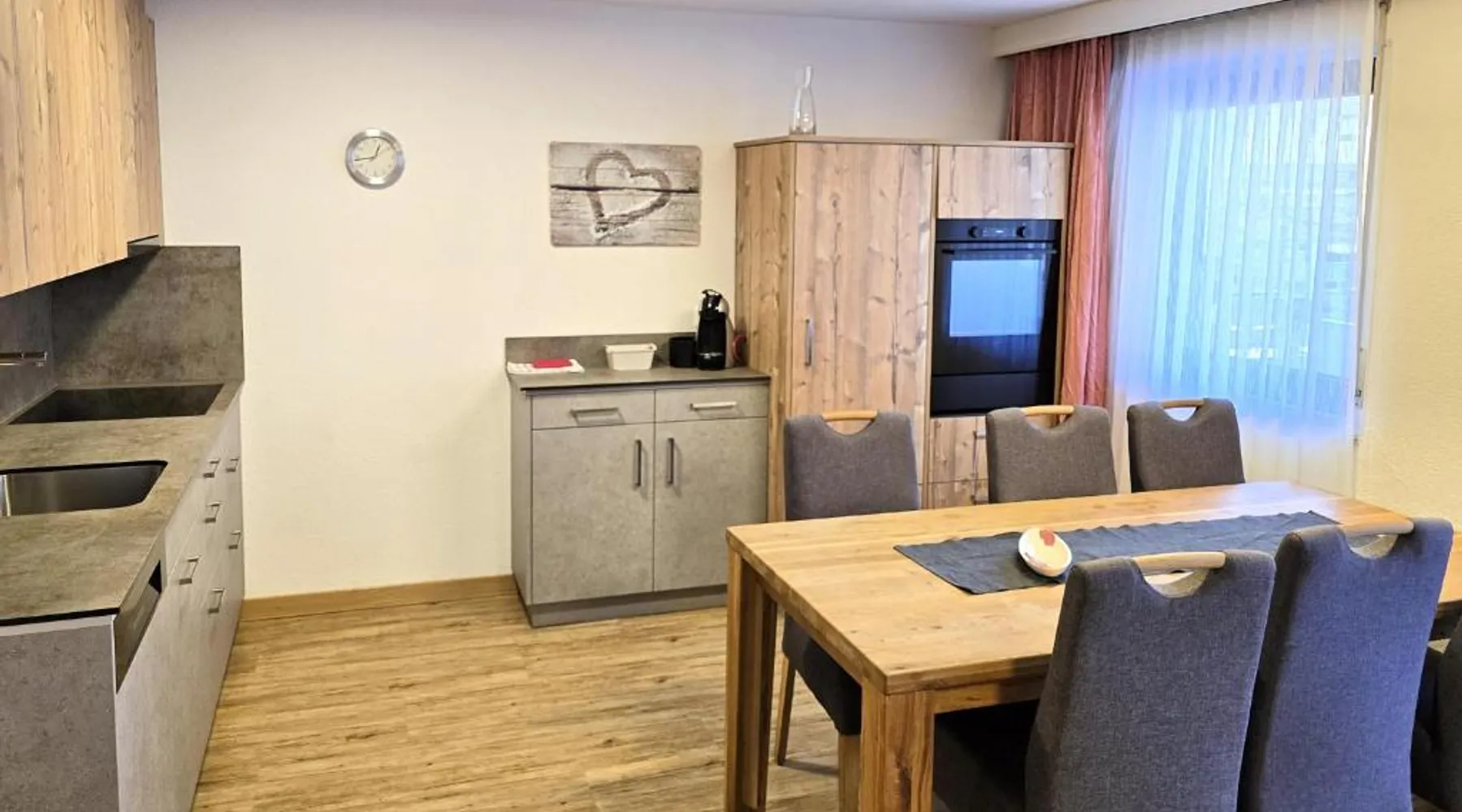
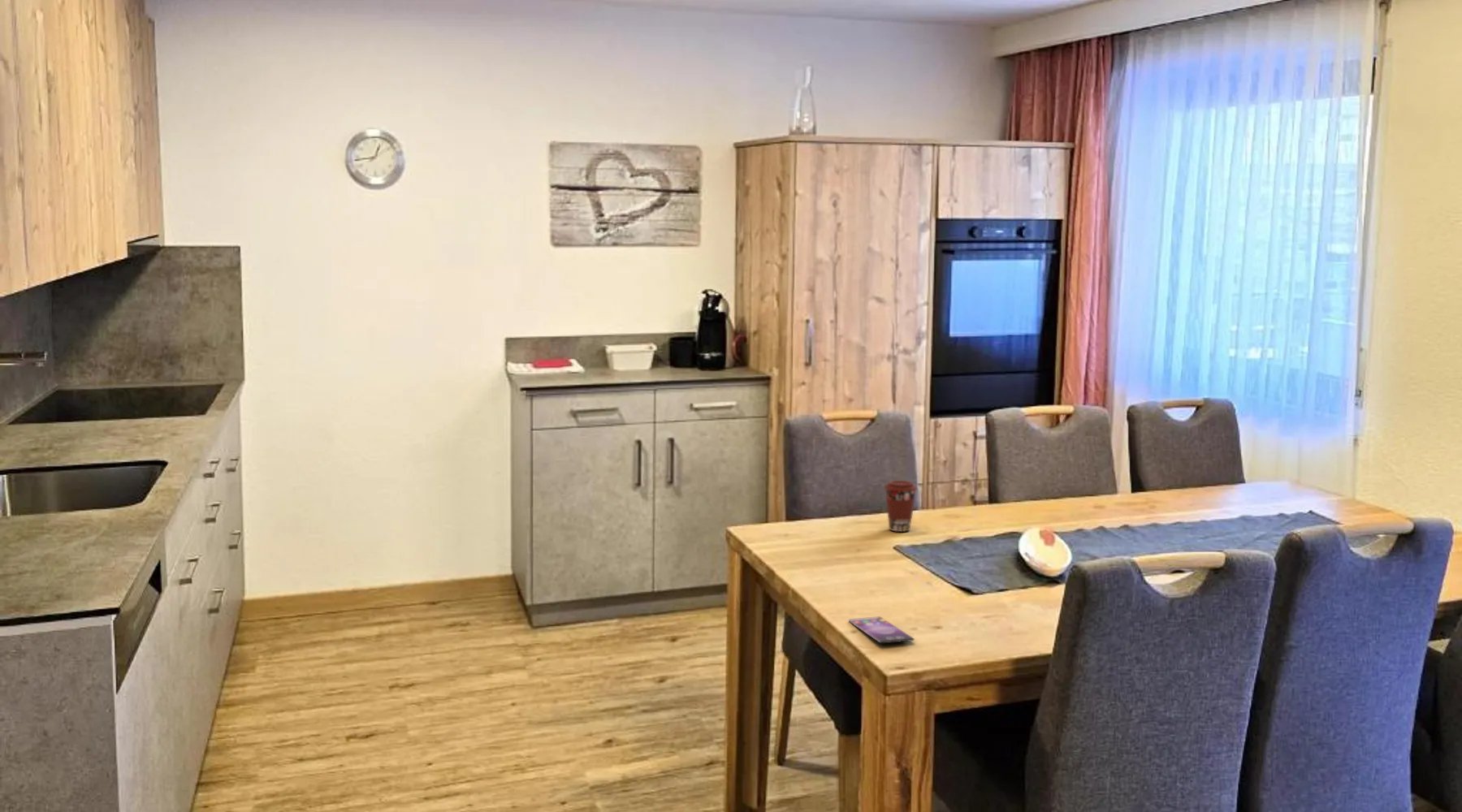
+ smartphone [848,615,915,645]
+ coffee cup [883,480,918,533]
